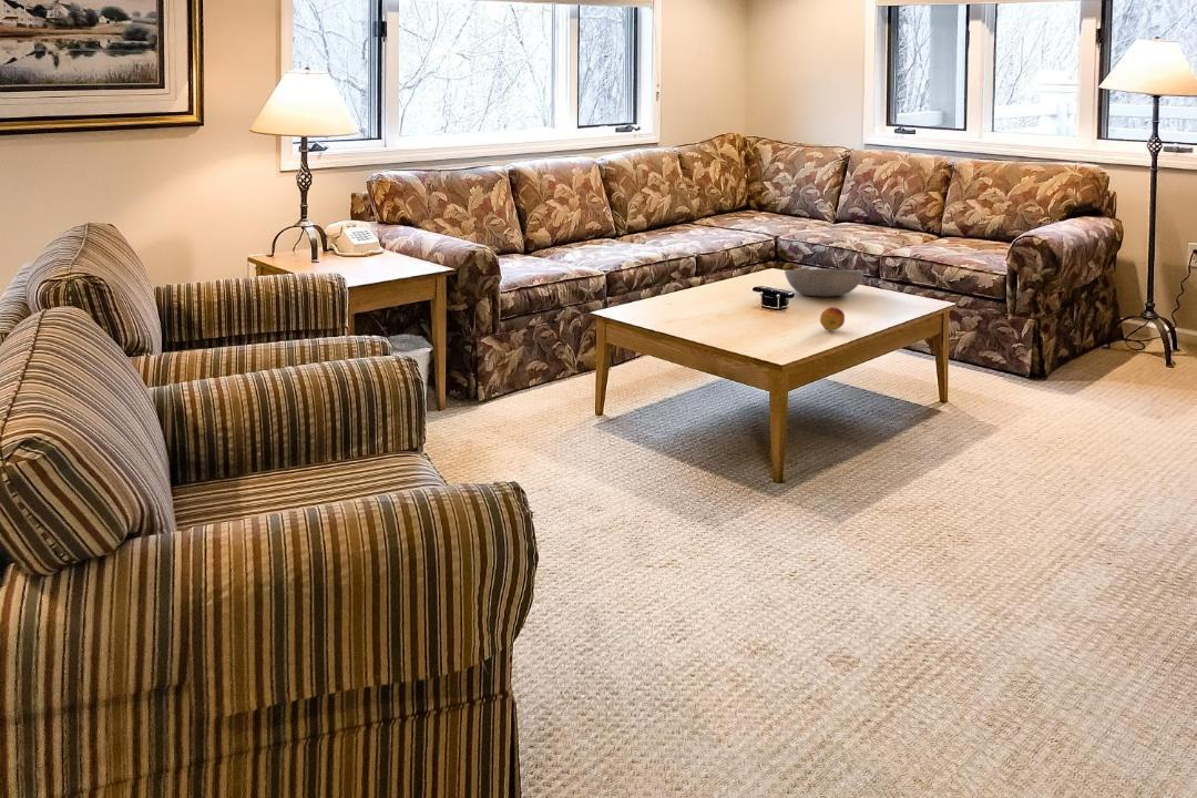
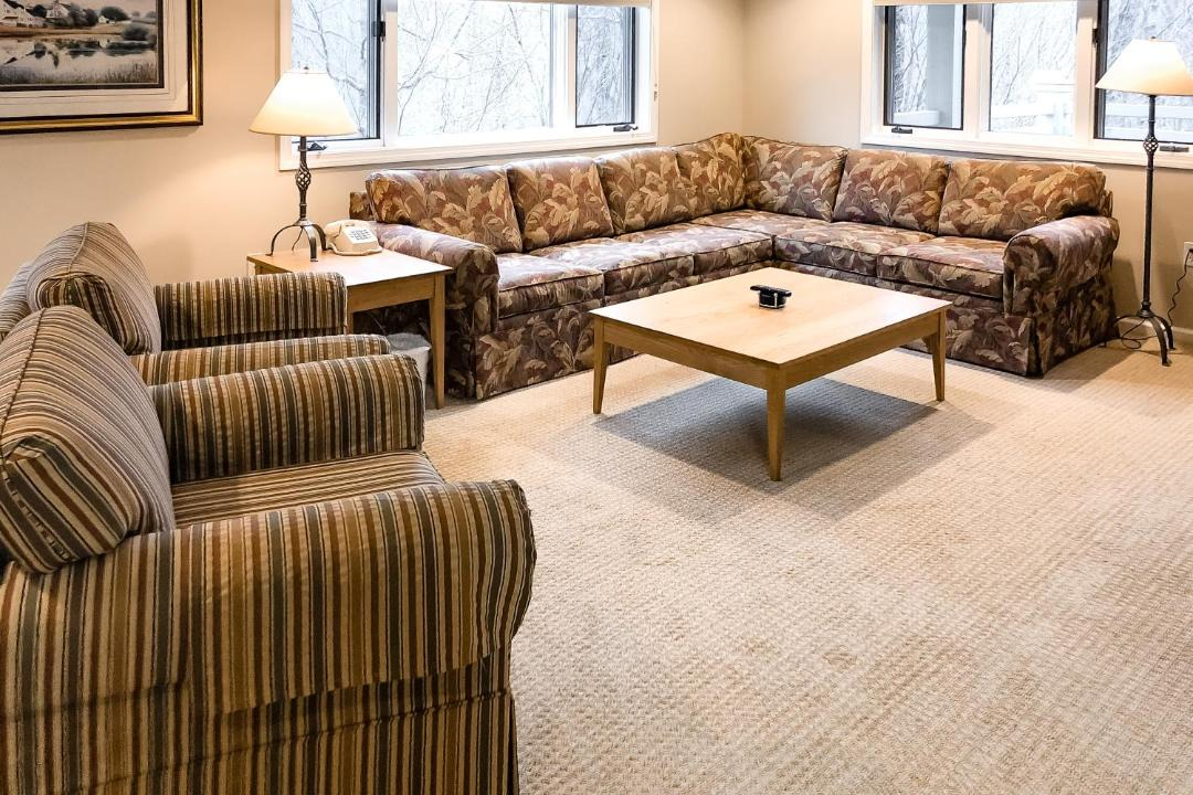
- bowl [784,267,864,297]
- fruit [819,306,846,332]
